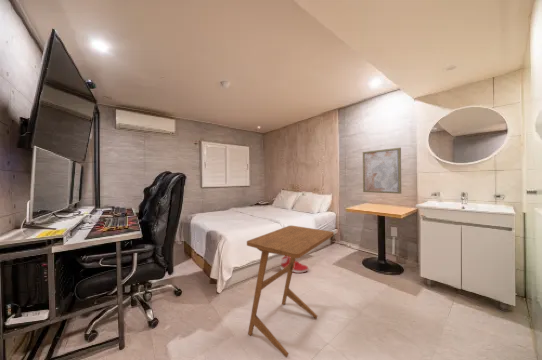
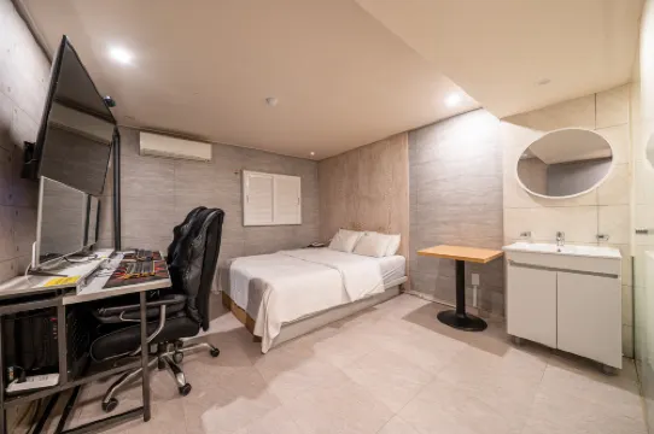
- sneaker [280,255,309,274]
- wall art [362,147,402,195]
- side table [246,225,335,359]
